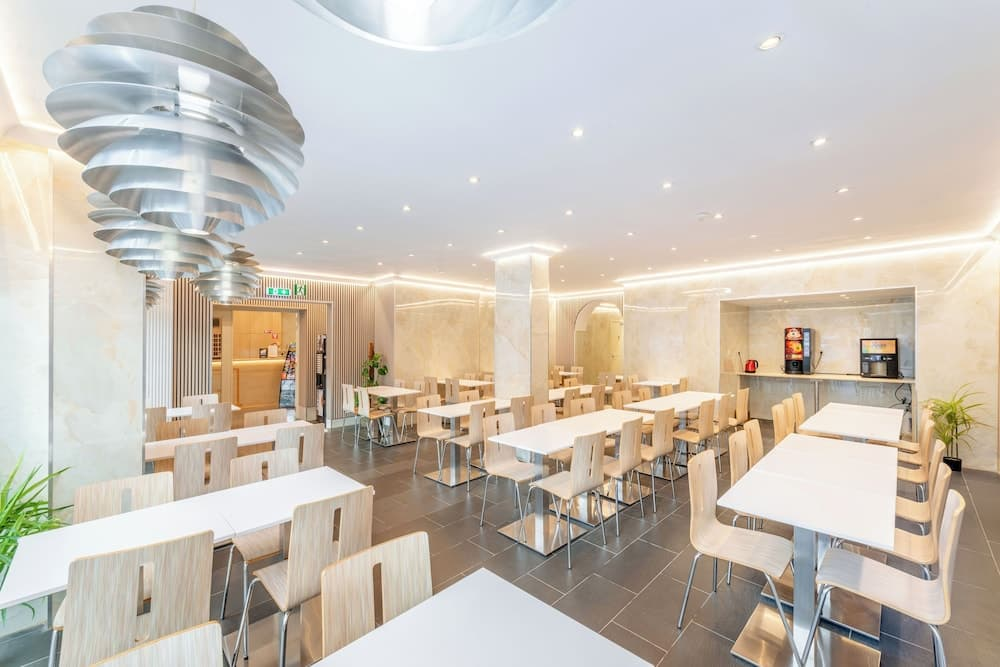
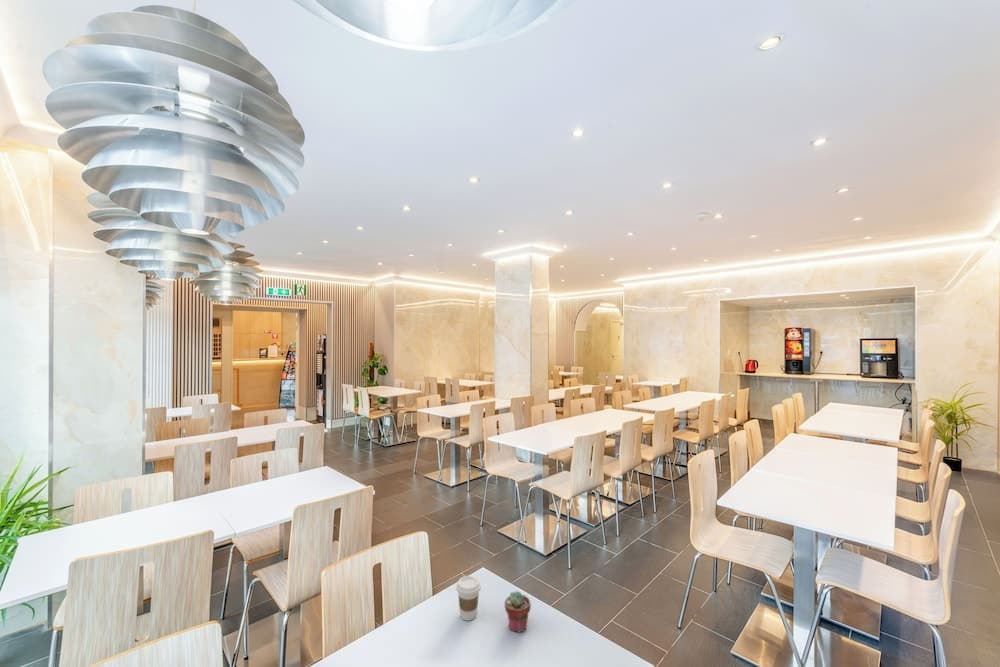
+ coffee cup [455,574,482,622]
+ potted succulent [503,590,532,633]
